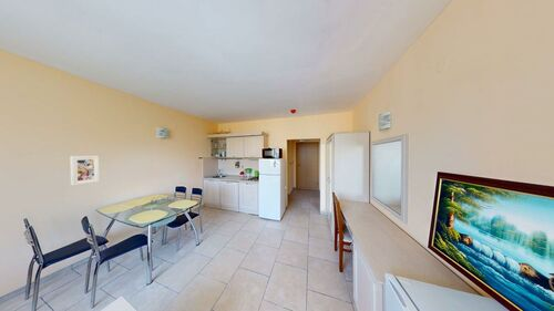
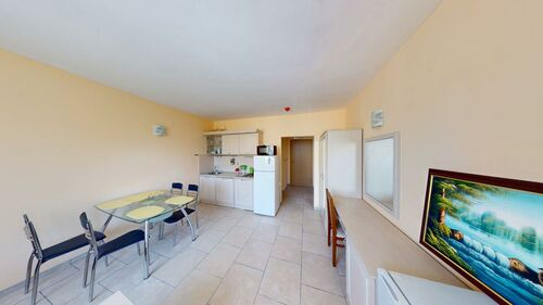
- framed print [70,155,100,186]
